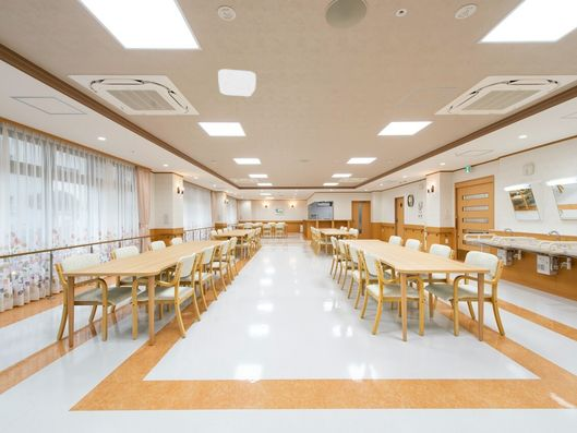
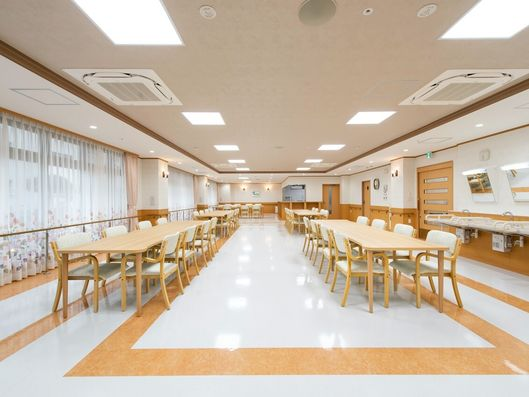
- ceiling light [217,68,257,97]
